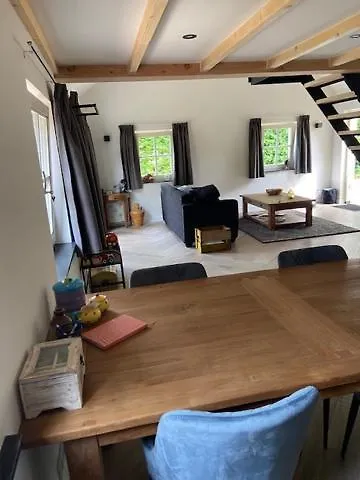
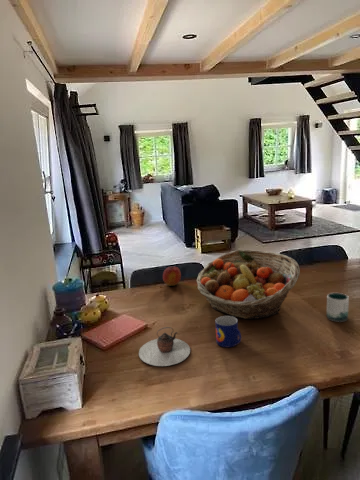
+ teapot [138,326,191,367]
+ mug [326,292,350,323]
+ mug [214,315,242,348]
+ apple [162,266,182,287]
+ fruit basket [195,249,301,320]
